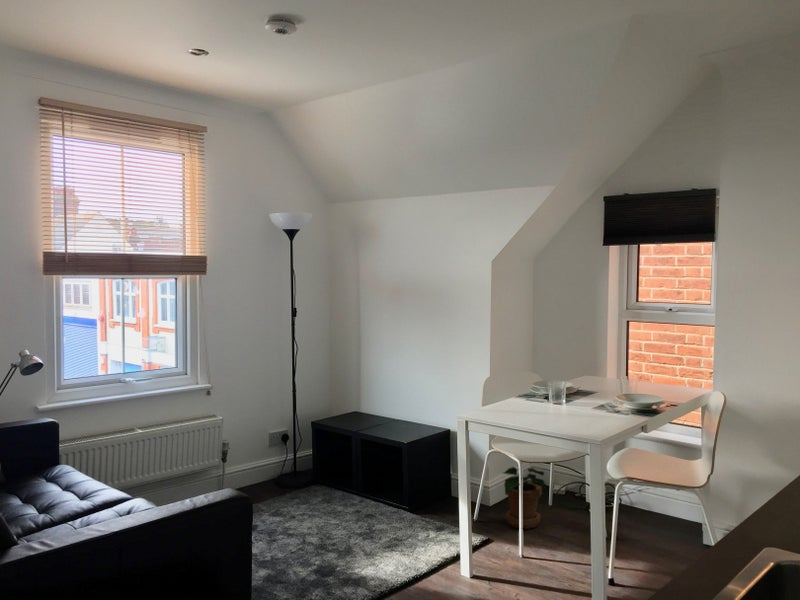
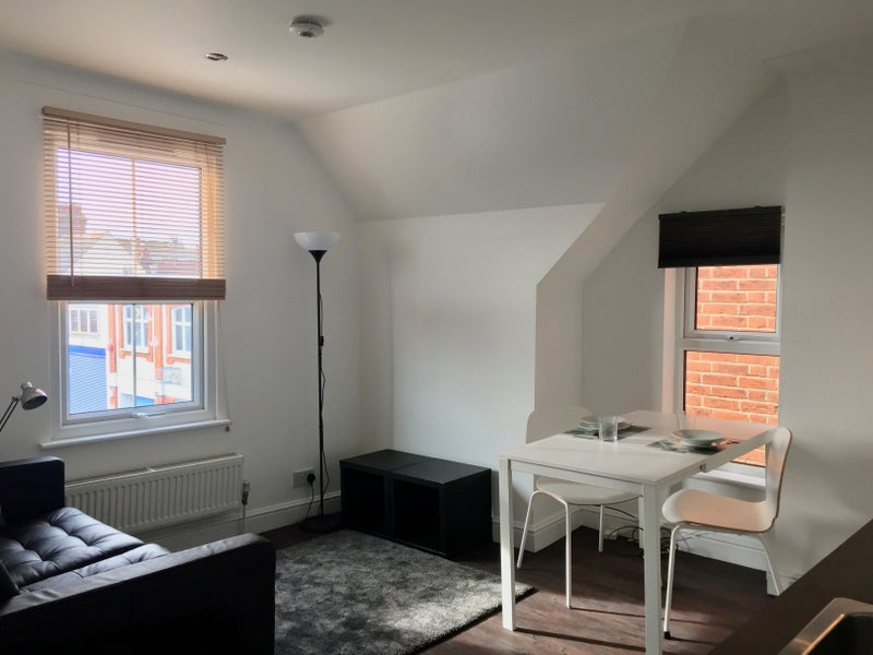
- potted plant [501,466,547,530]
